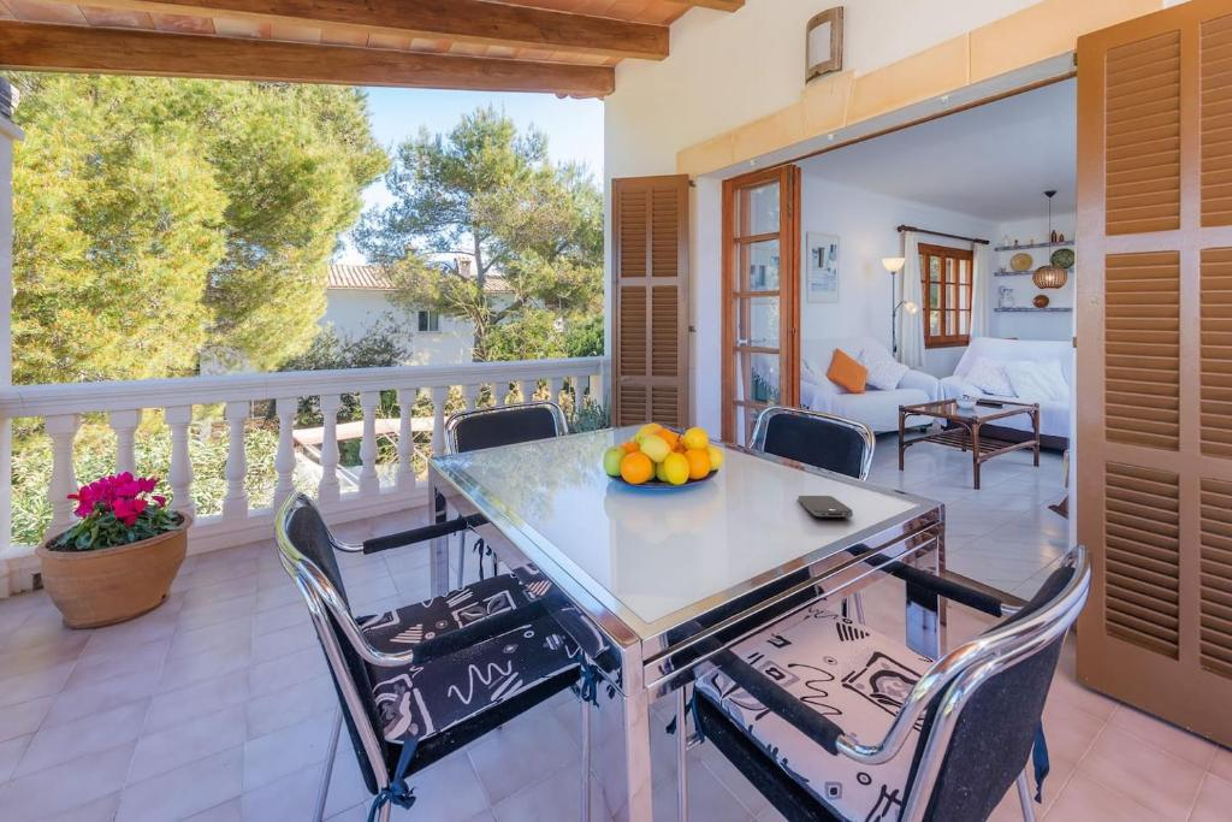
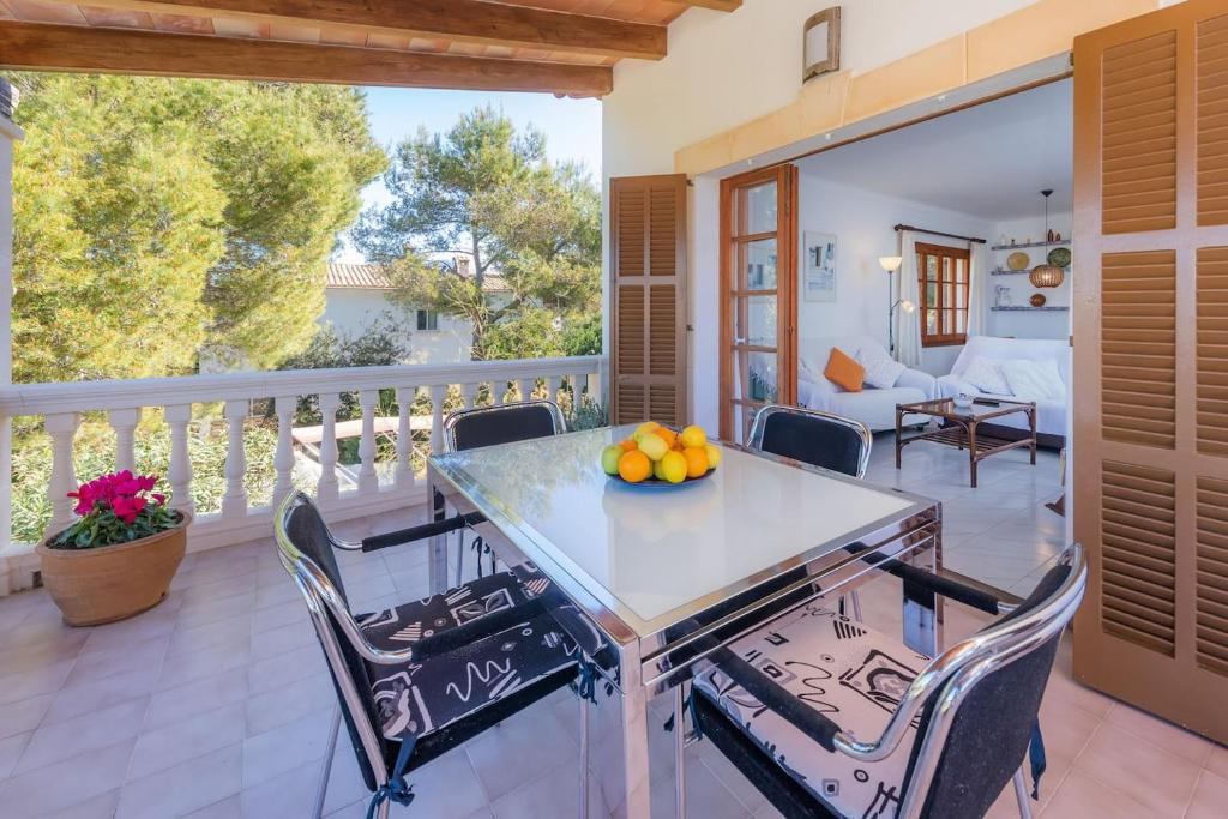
- smartphone [796,495,854,519]
